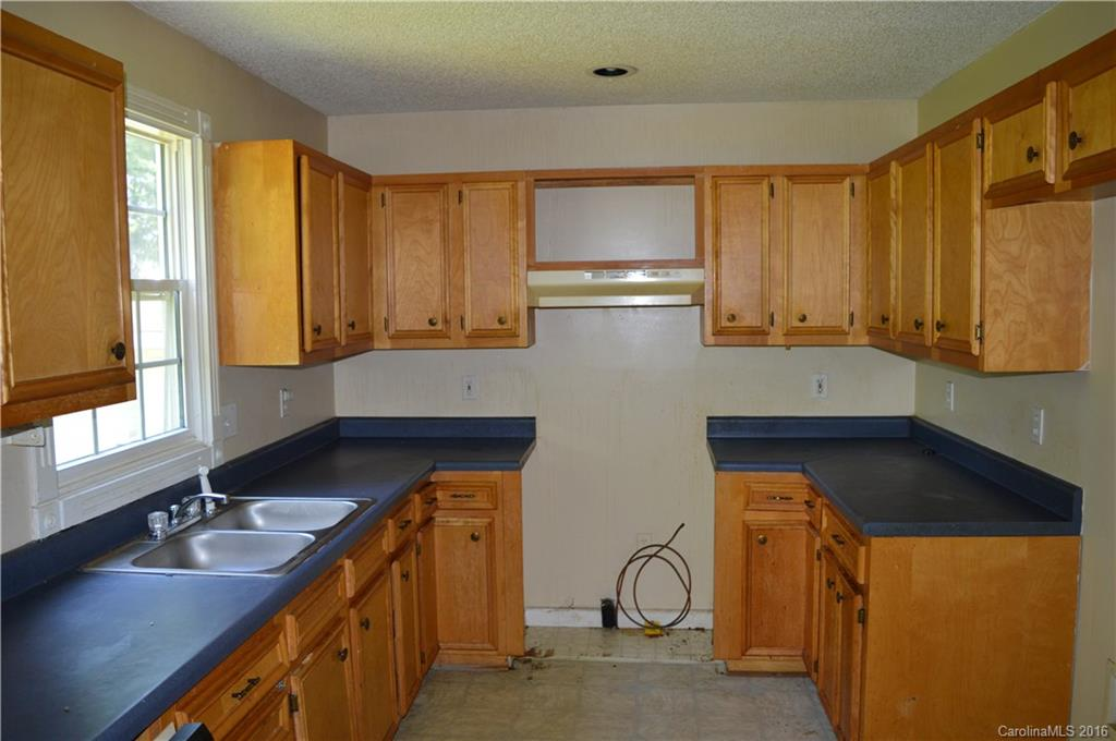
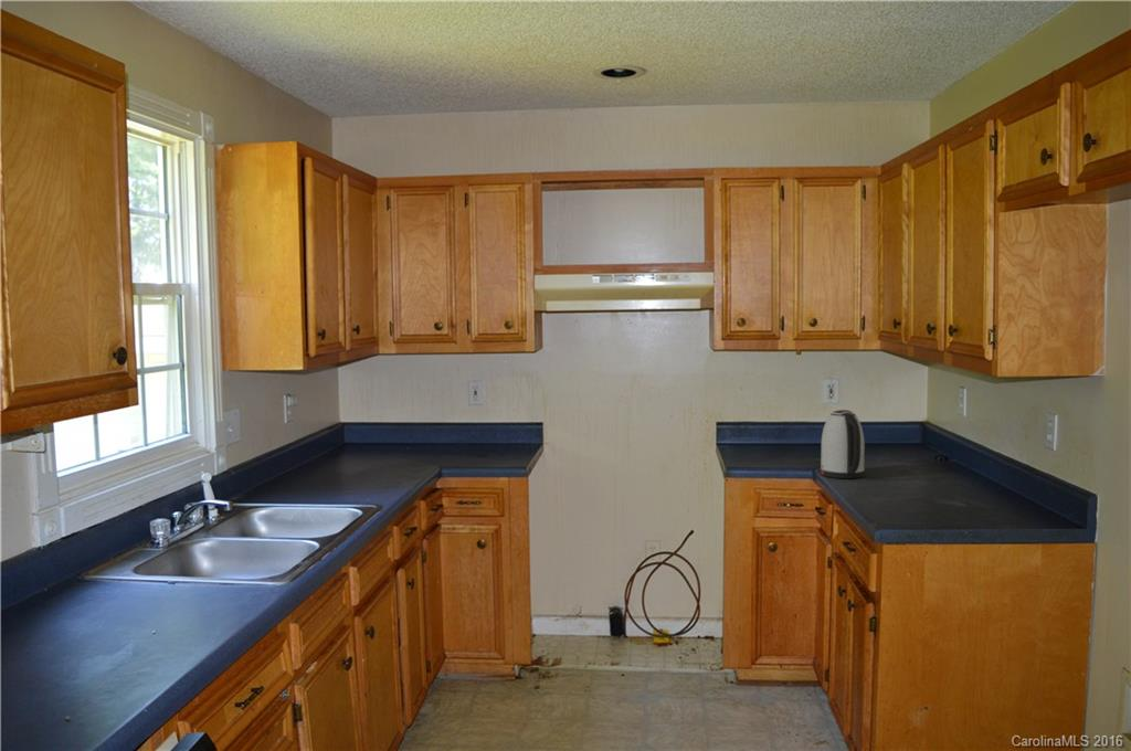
+ kettle [820,409,866,479]
